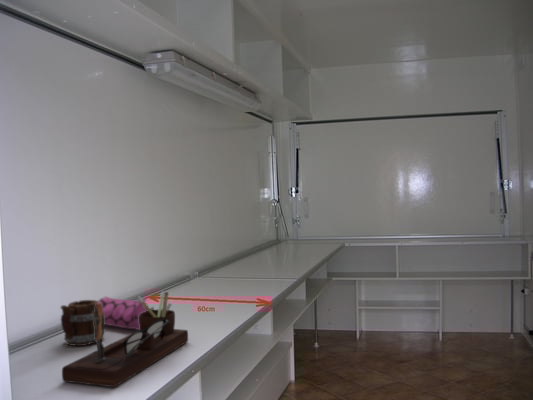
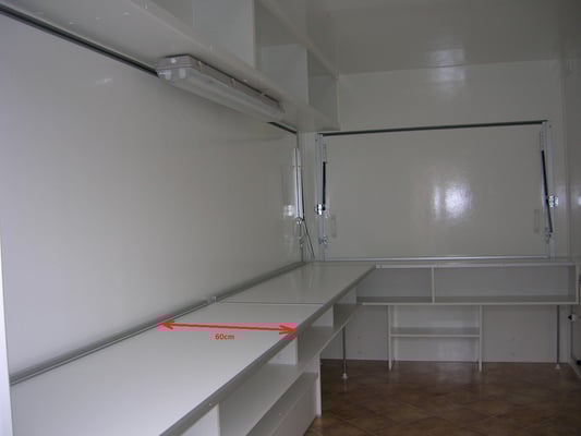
- pencil case [97,296,155,331]
- desk organizer [61,290,189,388]
- mug [59,299,106,347]
